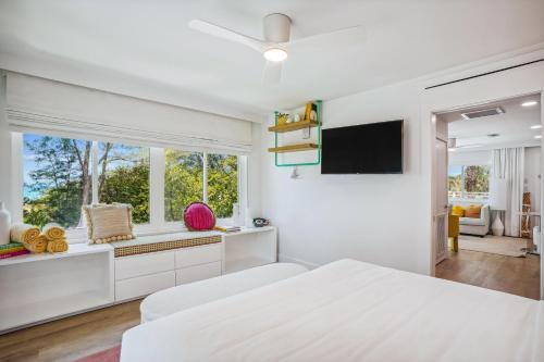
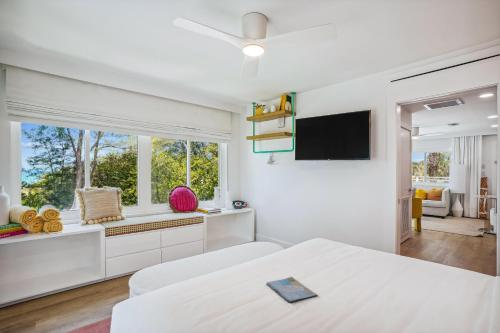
+ book [265,276,318,303]
